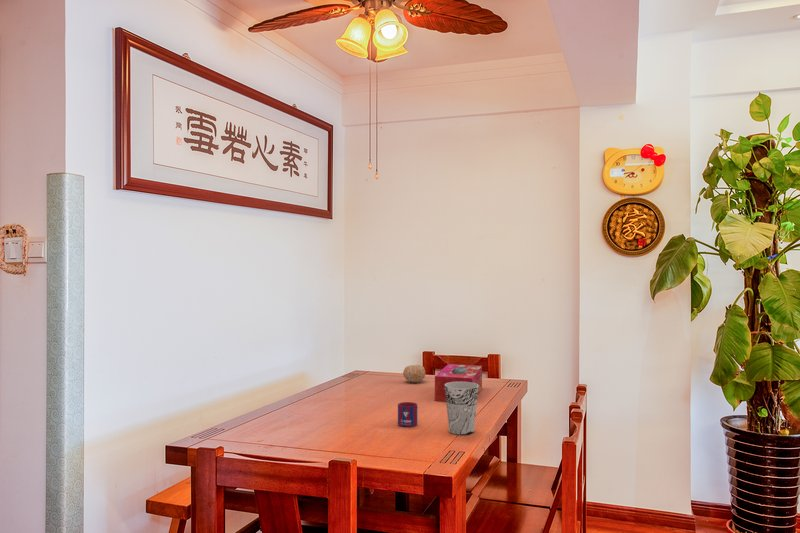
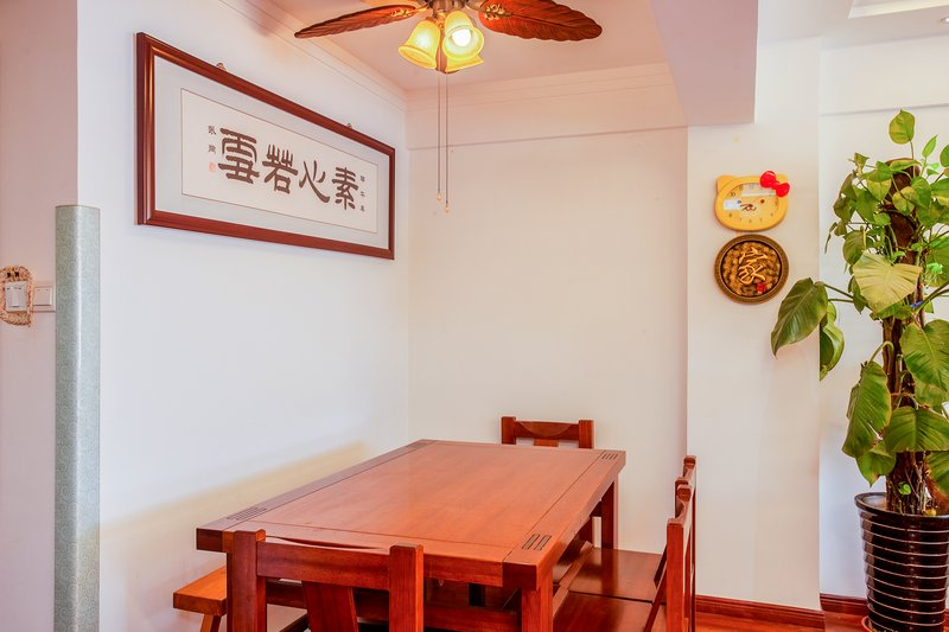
- tissue box [434,363,483,403]
- cup [445,382,479,436]
- mug [397,401,418,428]
- fruit [402,364,426,384]
